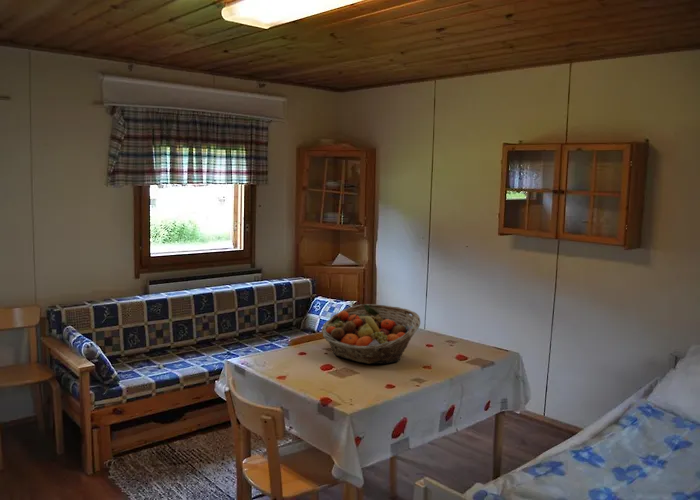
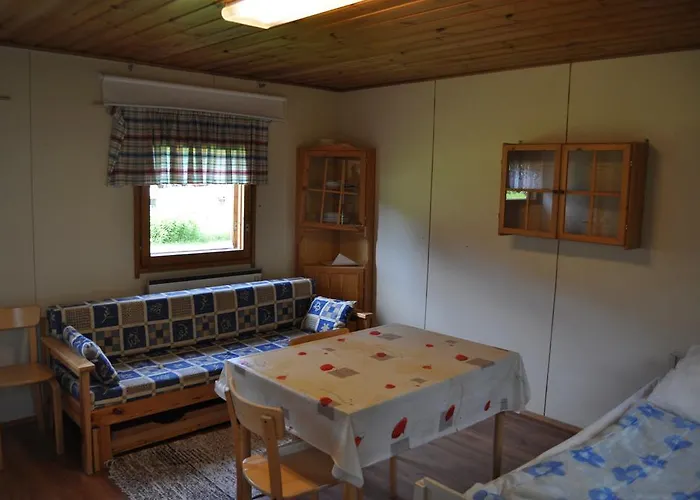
- fruit basket [320,303,421,365]
